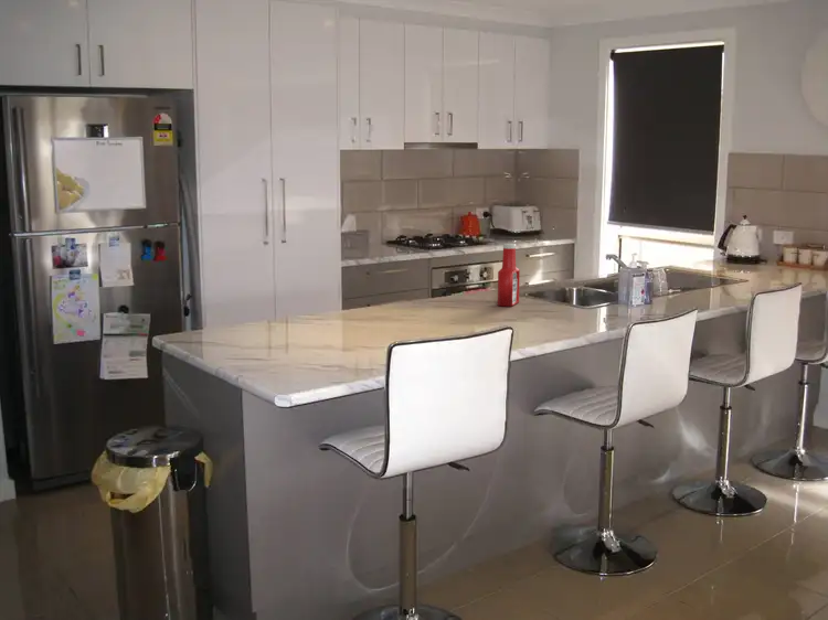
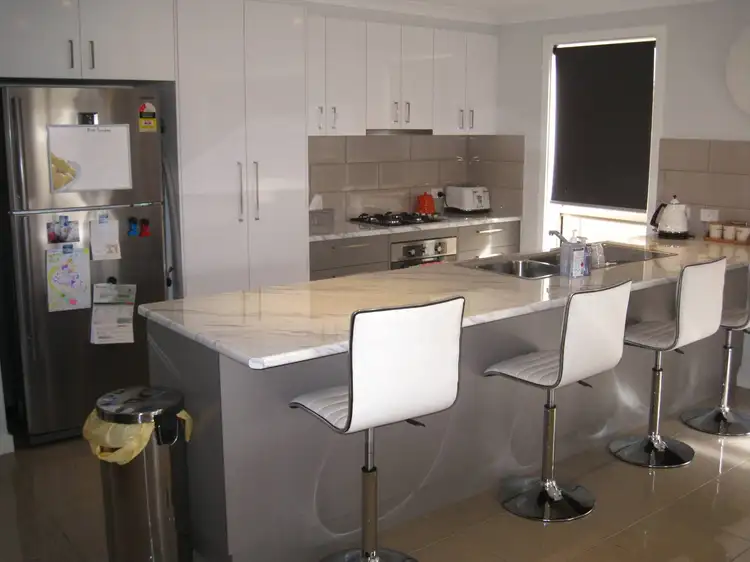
- soap bottle [497,243,521,308]
